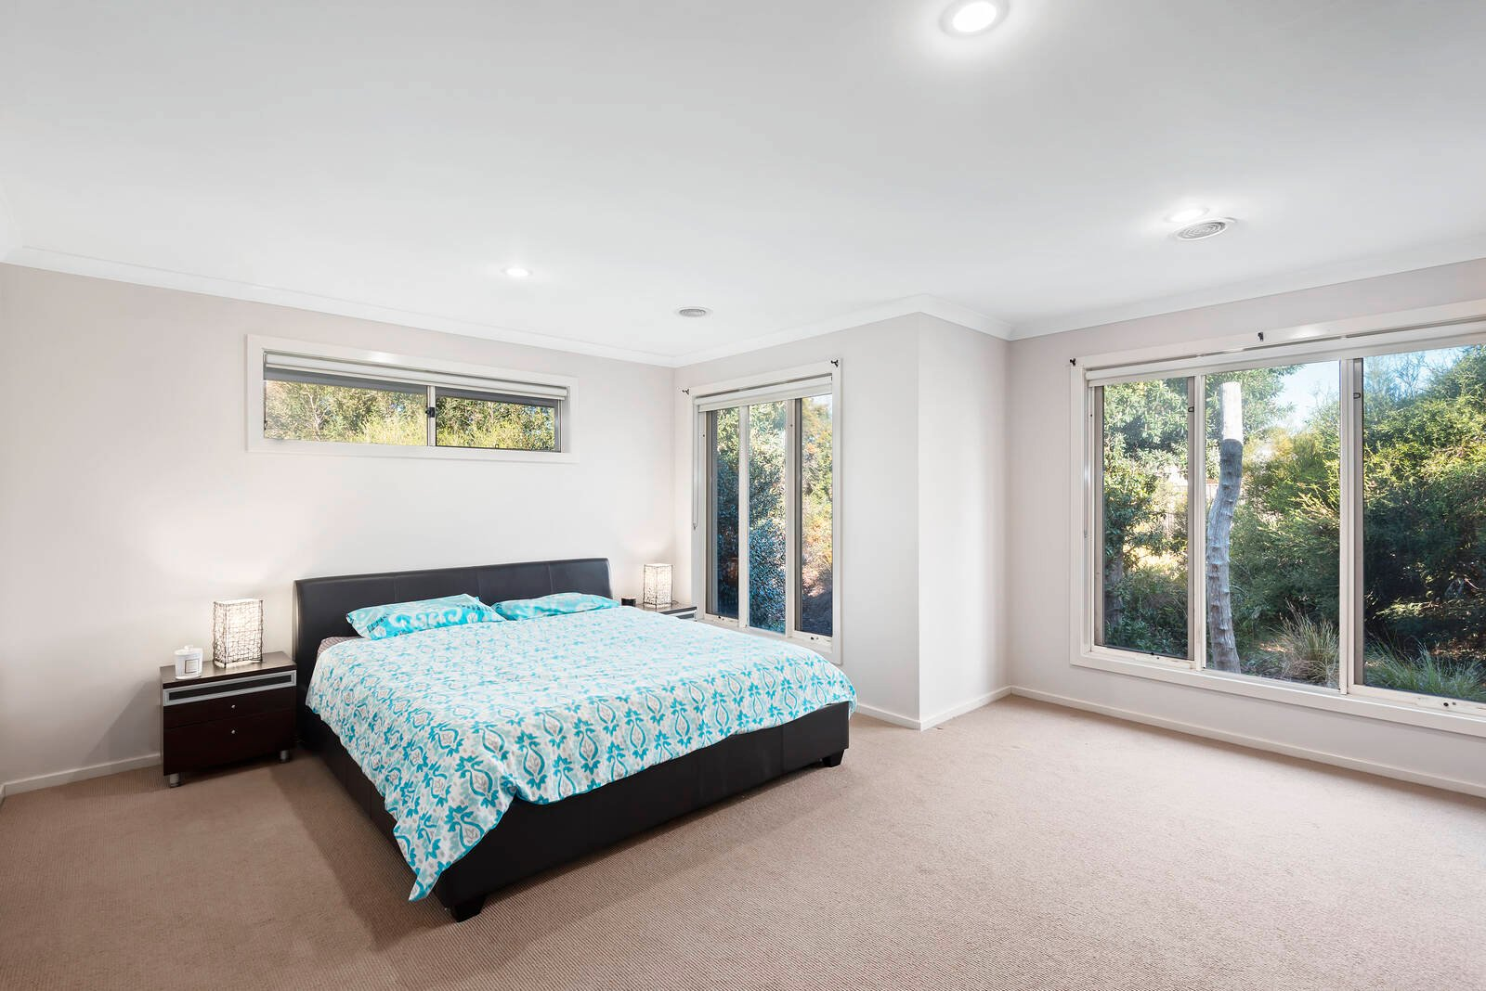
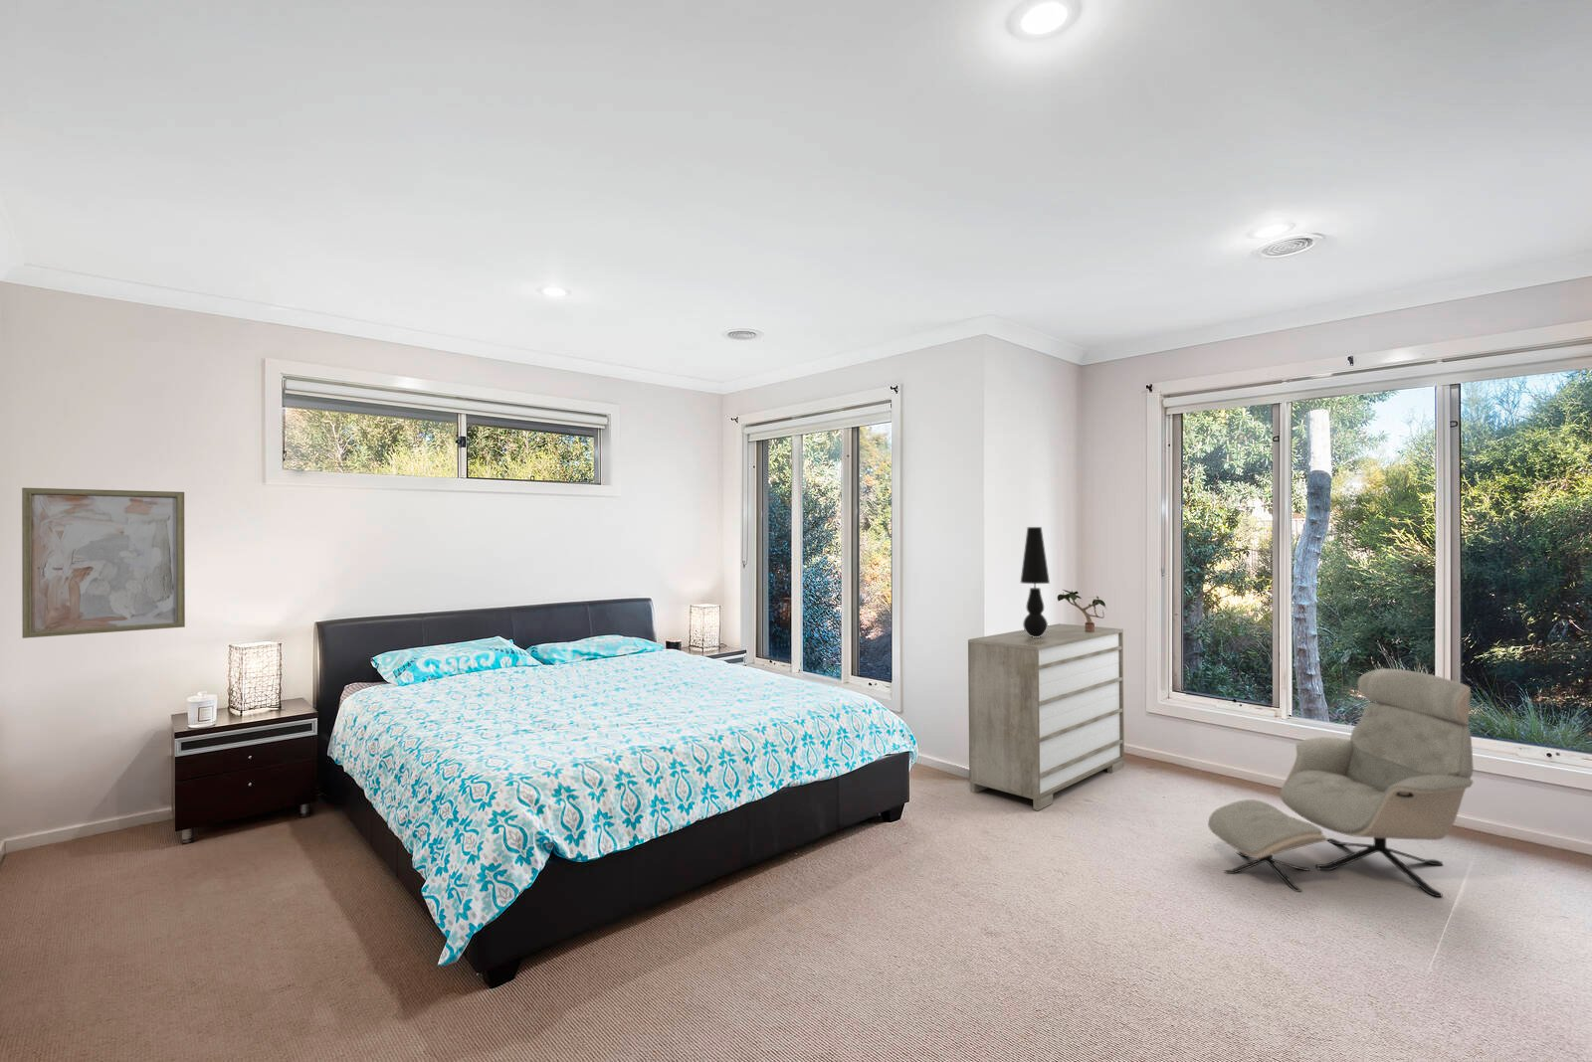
+ potted plant [1056,589,1107,633]
+ armchair [1207,668,1475,898]
+ wall art [21,487,186,639]
+ table lamp [1019,526,1050,638]
+ dresser [967,622,1125,812]
